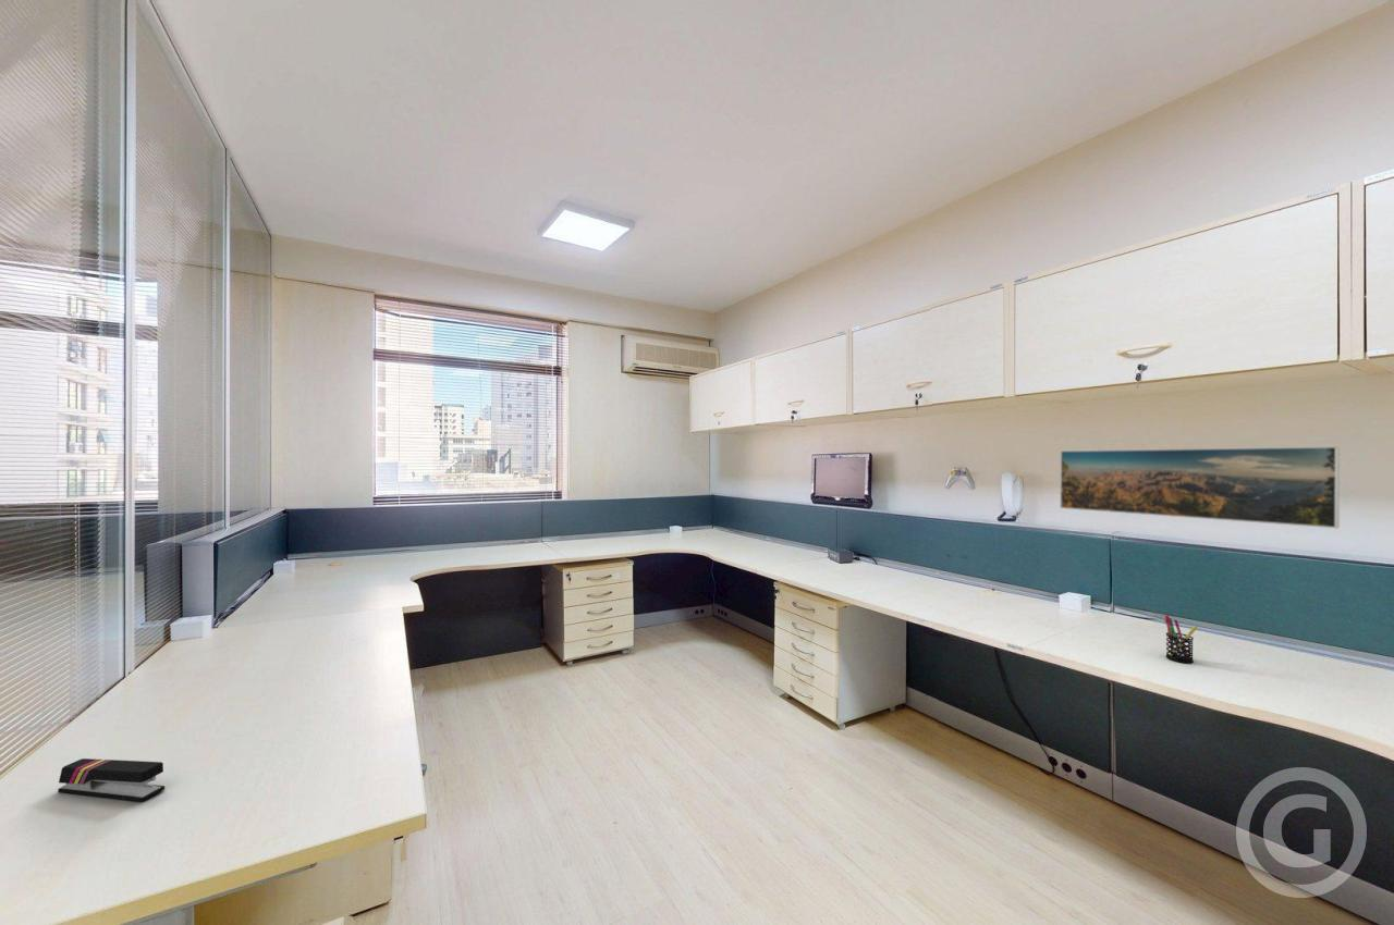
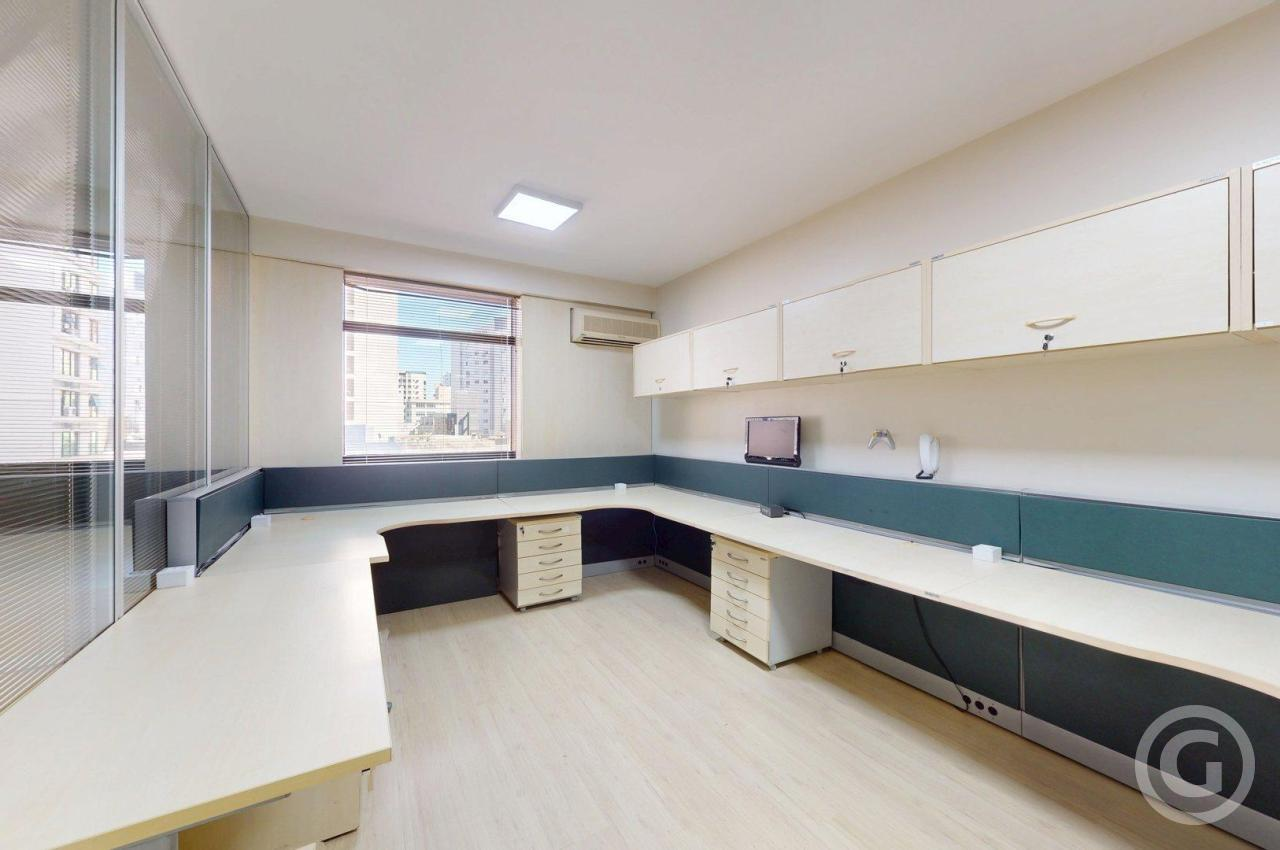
- stapler [57,757,166,802]
- pen holder [1164,615,1198,664]
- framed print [1059,445,1341,530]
